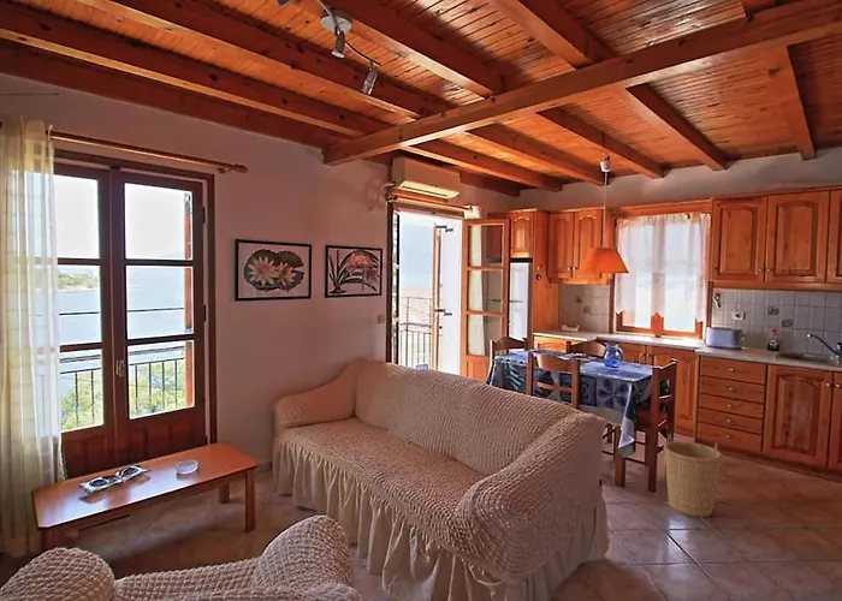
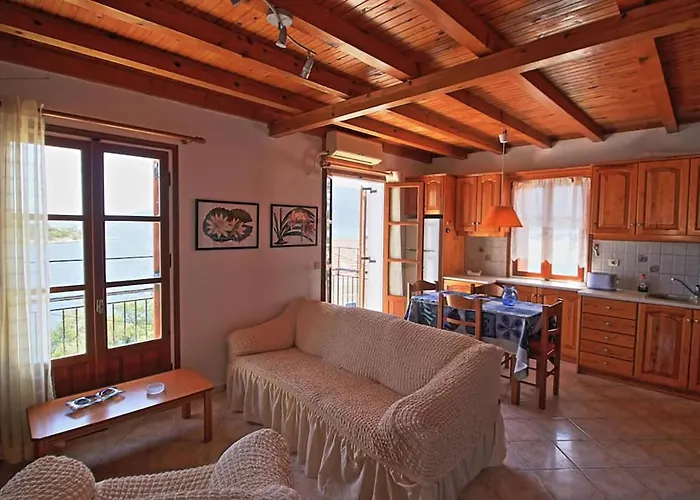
- basket [663,433,723,518]
